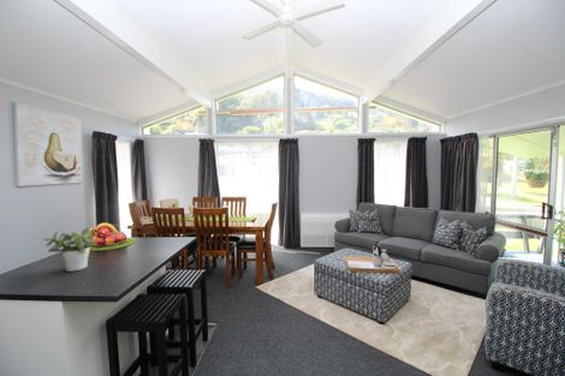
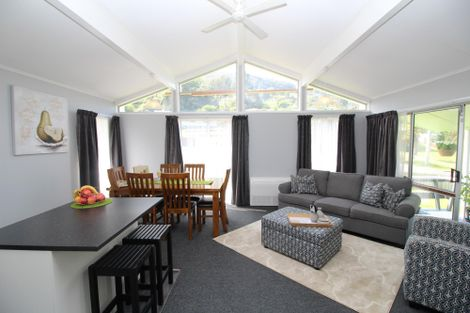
- potted plant [42,227,96,273]
